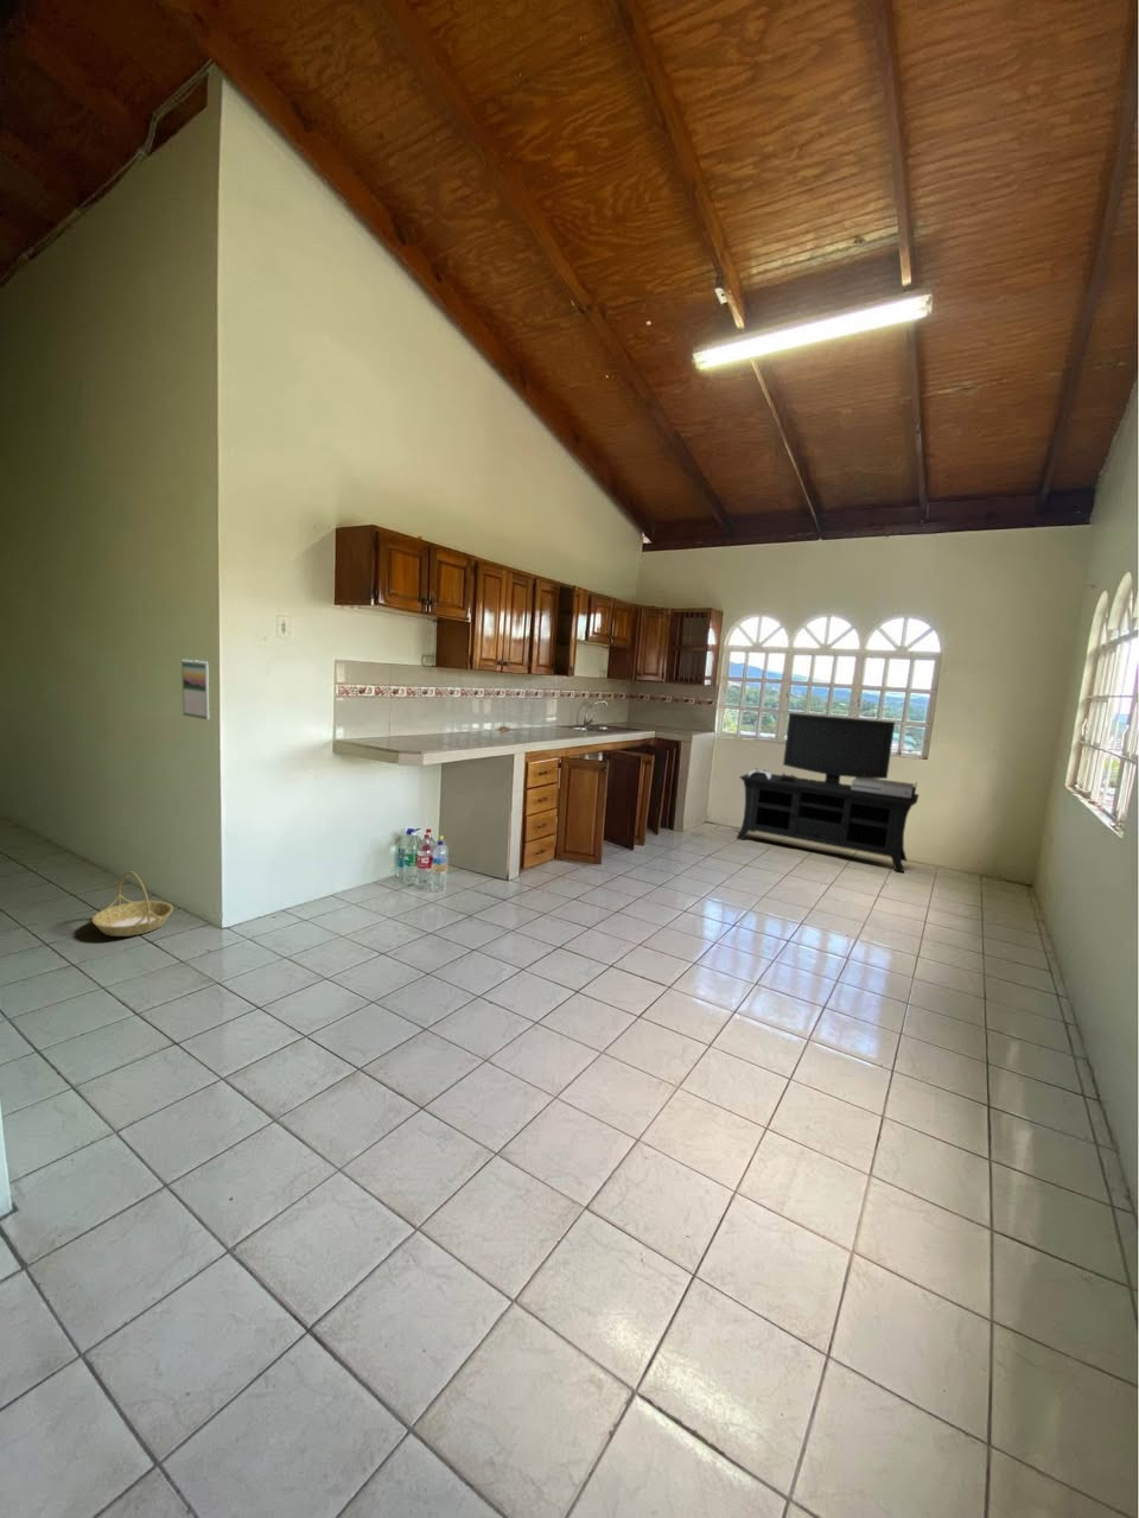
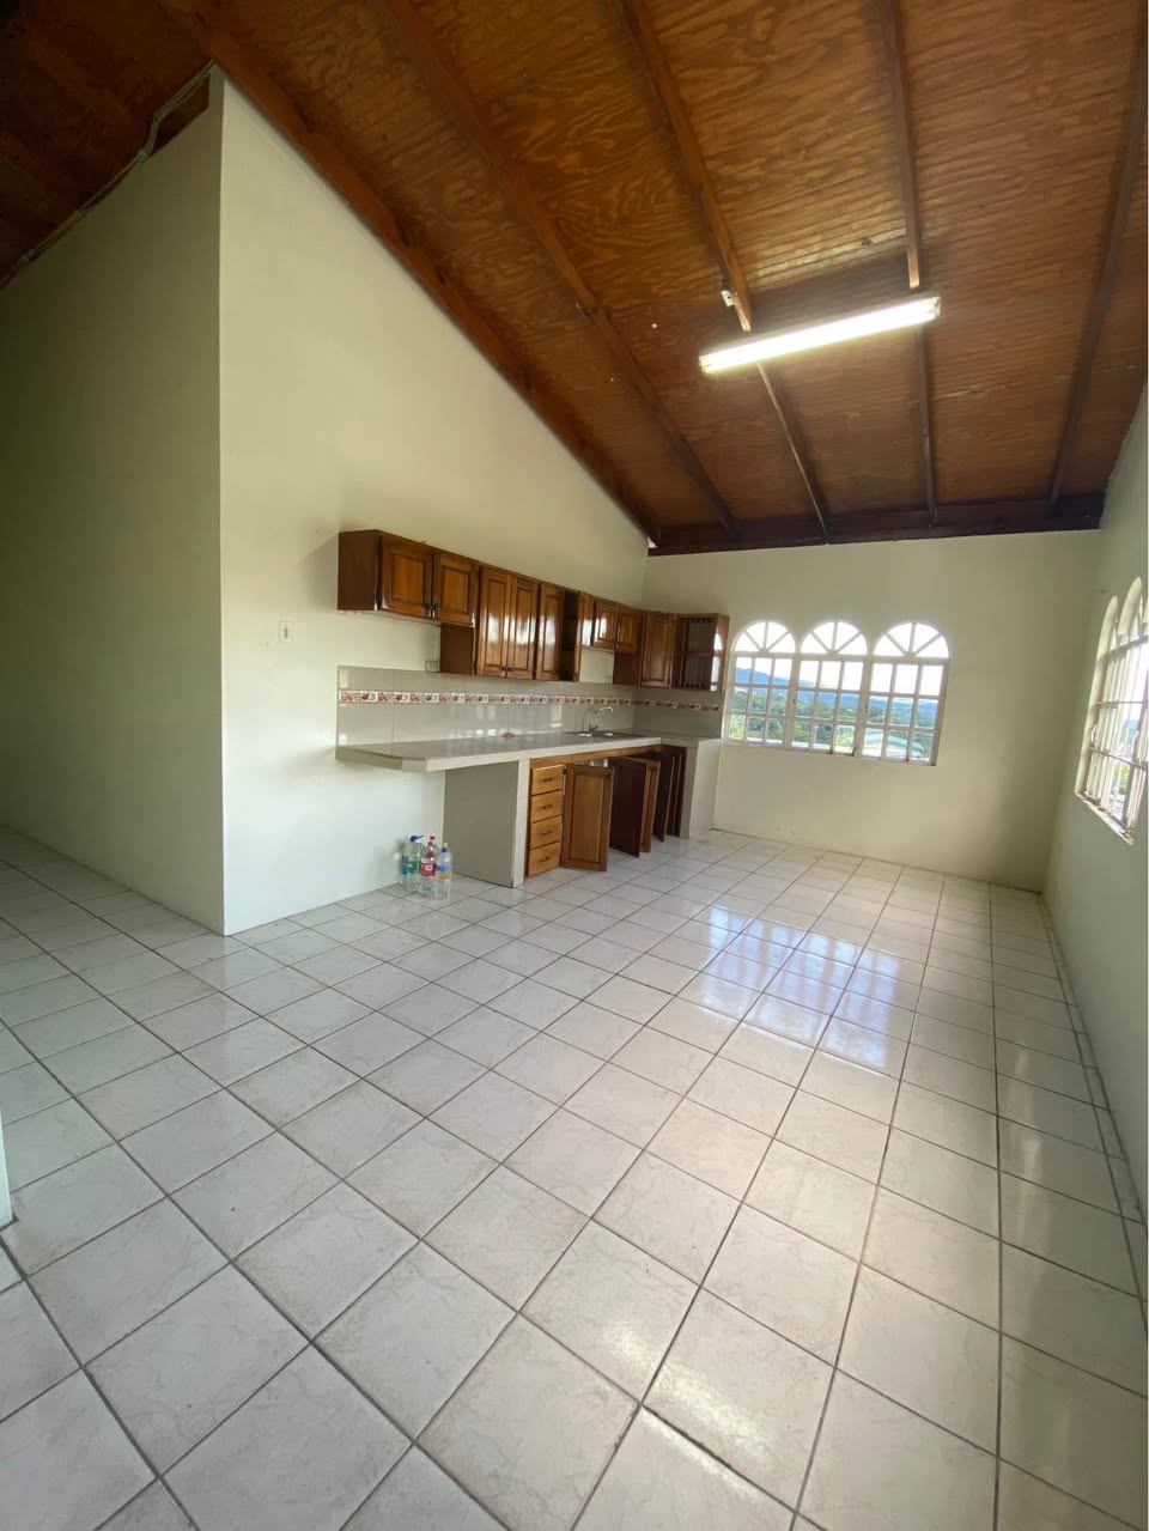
- calendar [181,659,211,720]
- media console [735,712,921,873]
- basket [91,870,175,938]
